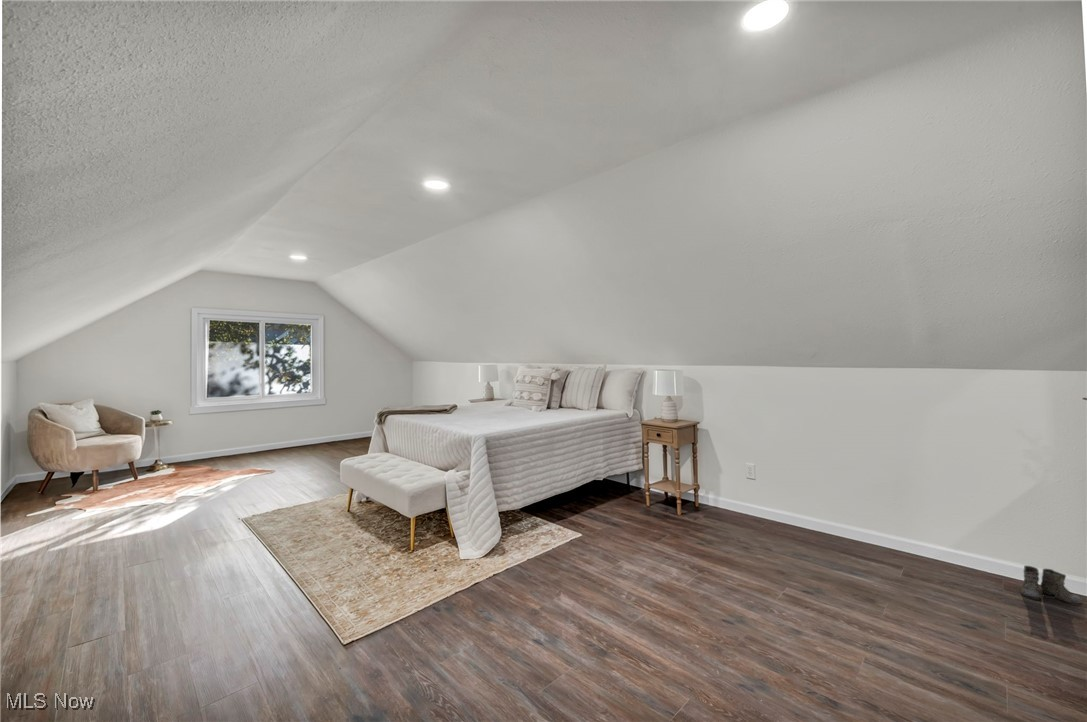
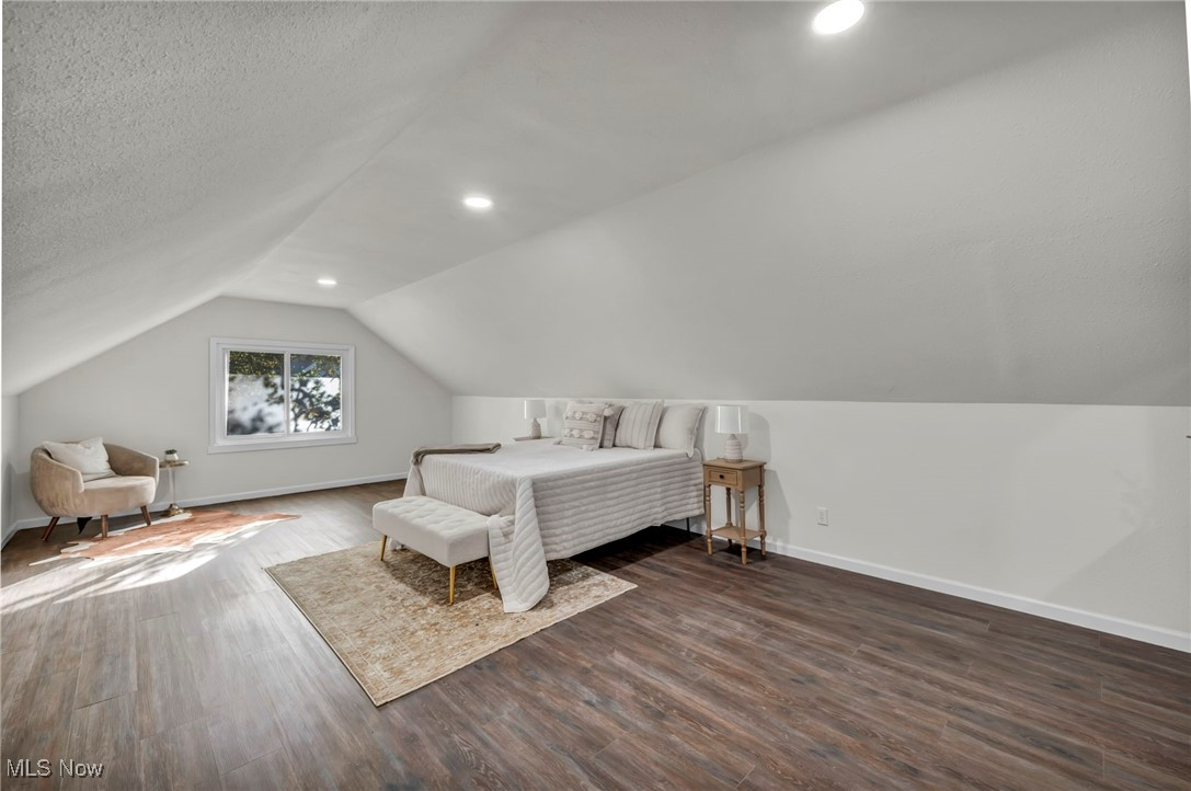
- boots [1013,565,1084,607]
